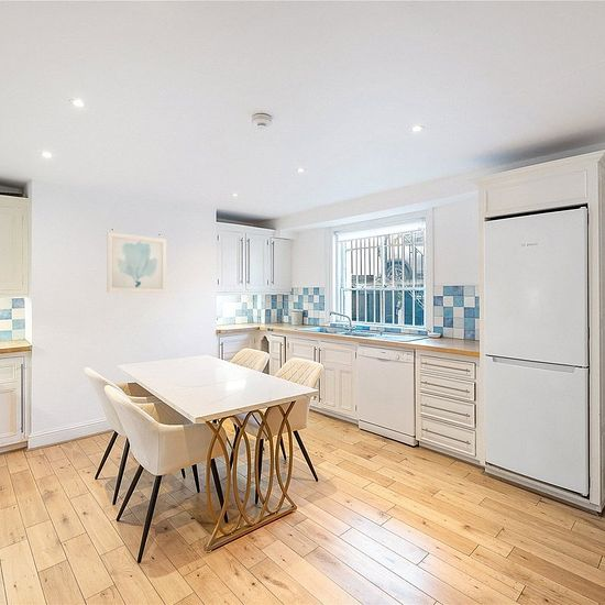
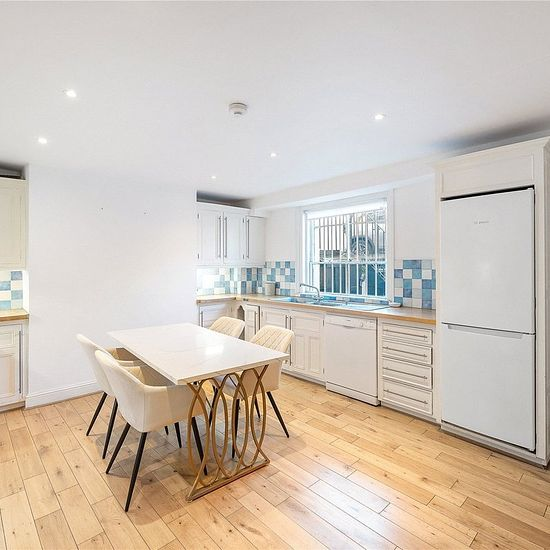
- wall art [107,231,167,294]
